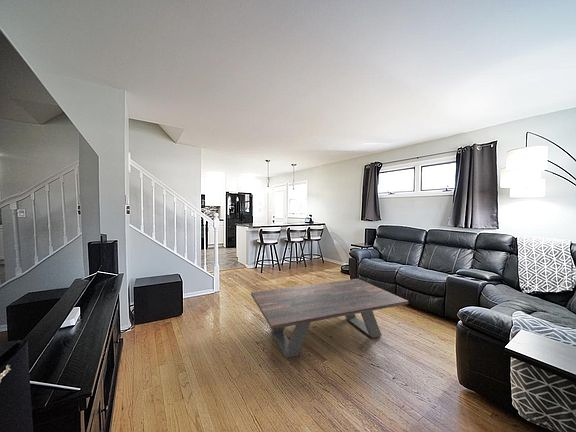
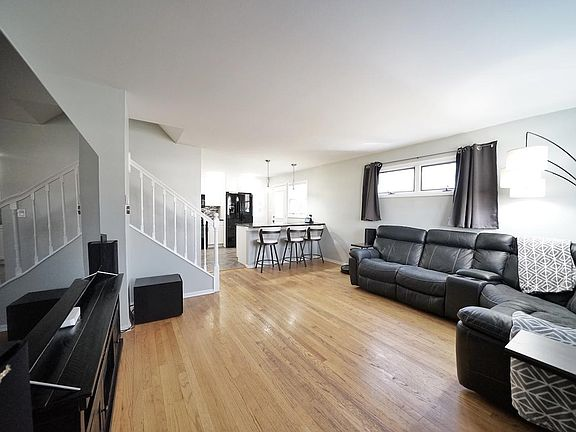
- coffee table [250,278,409,358]
